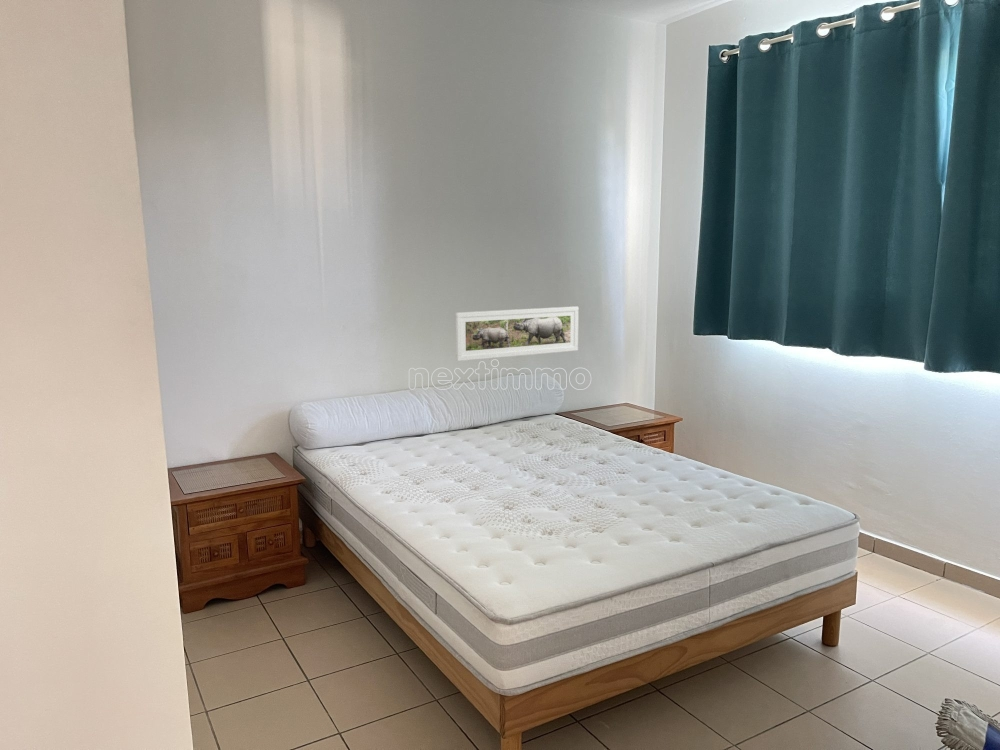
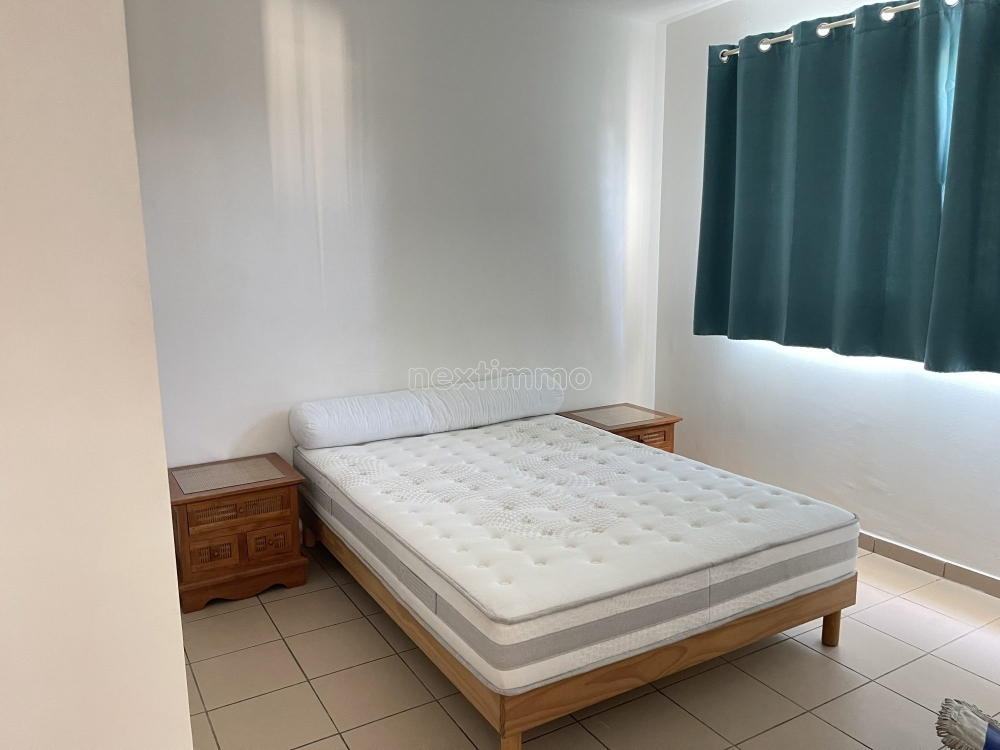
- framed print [454,305,579,362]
